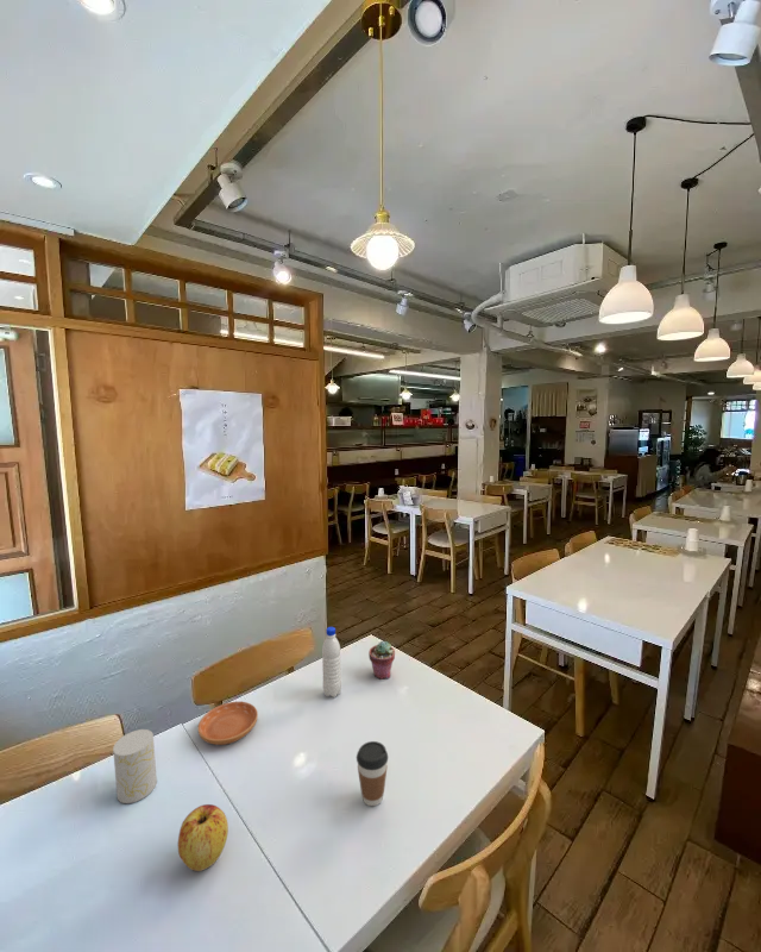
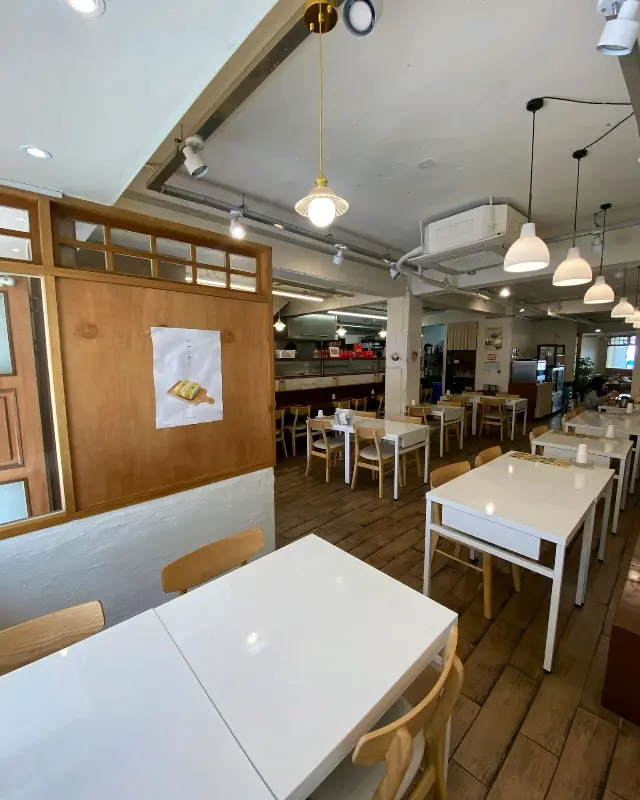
- apple [177,803,229,872]
- cup [112,728,158,804]
- potted succulent [367,640,396,681]
- water bottle [321,626,342,699]
- coffee cup [356,740,389,807]
- saucer [196,701,259,746]
